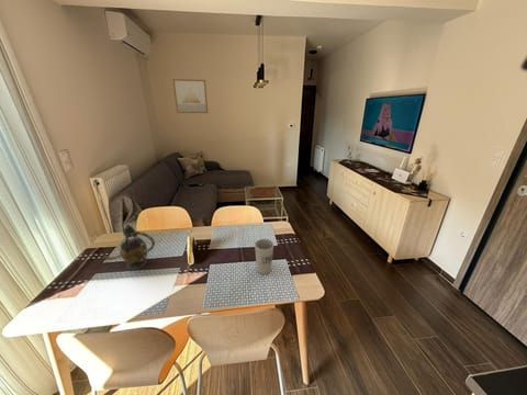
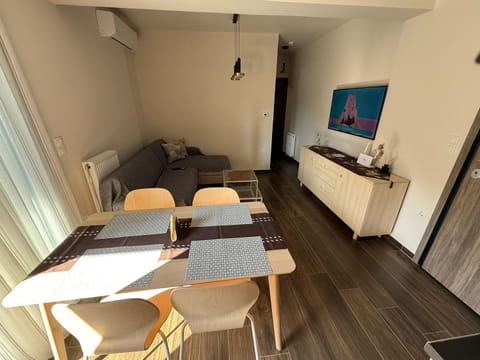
- teapot [101,224,156,271]
- cup [254,238,274,275]
- wall art [171,78,209,114]
